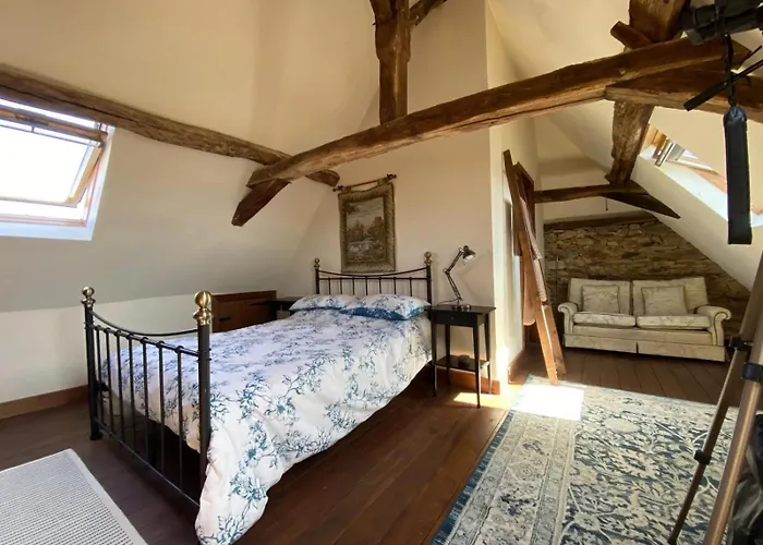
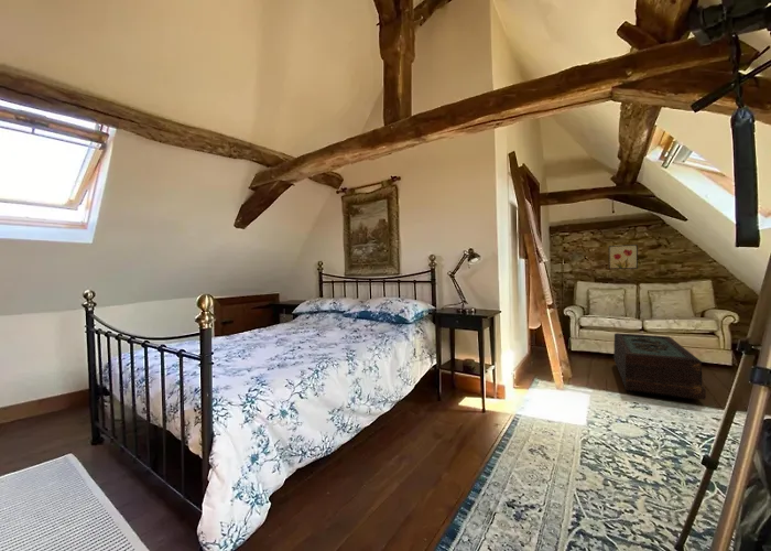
+ coffee table [612,332,707,401]
+ wall art [608,244,639,270]
